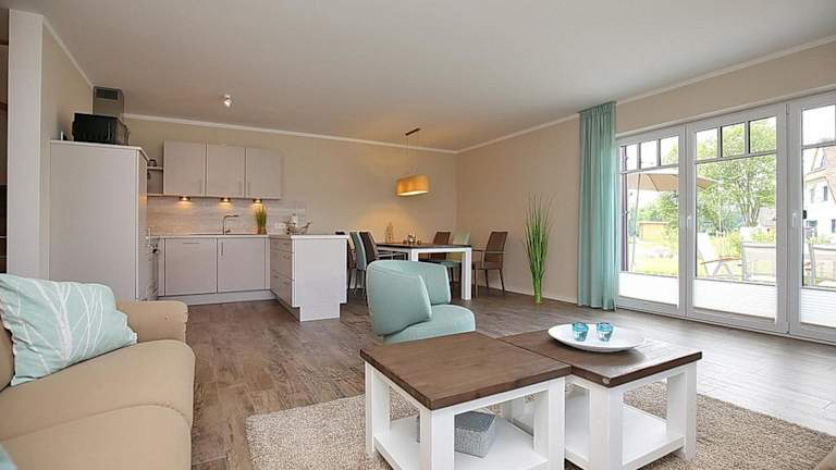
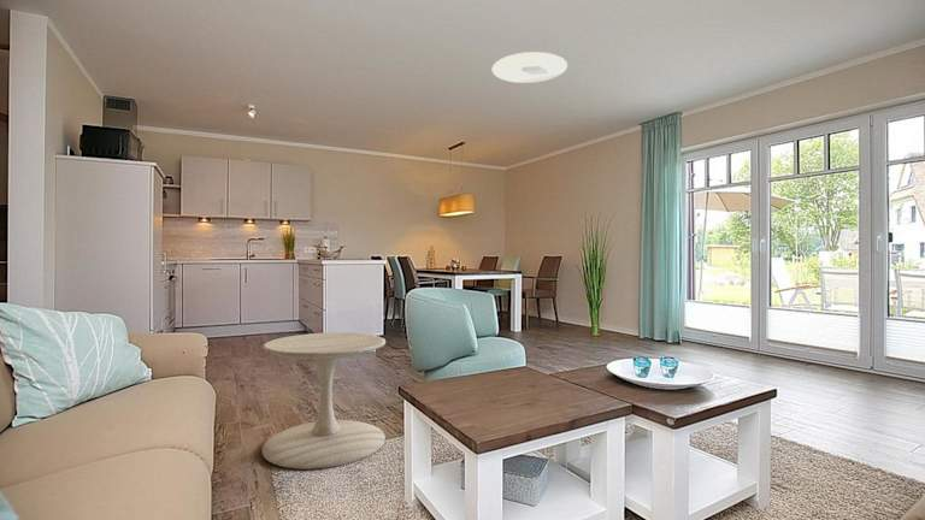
+ side table [261,331,387,471]
+ ceiling light [491,51,568,84]
